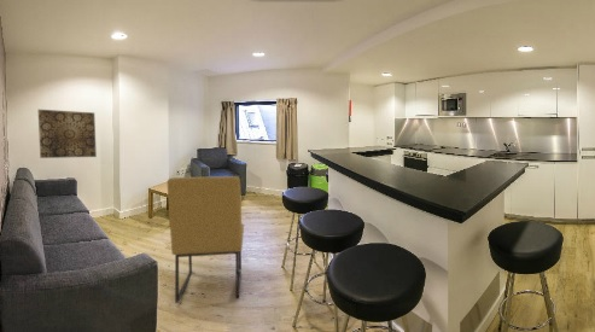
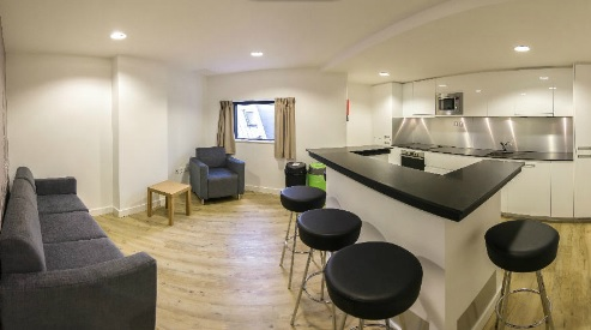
- chair [167,175,245,304]
- wall art [37,109,98,159]
